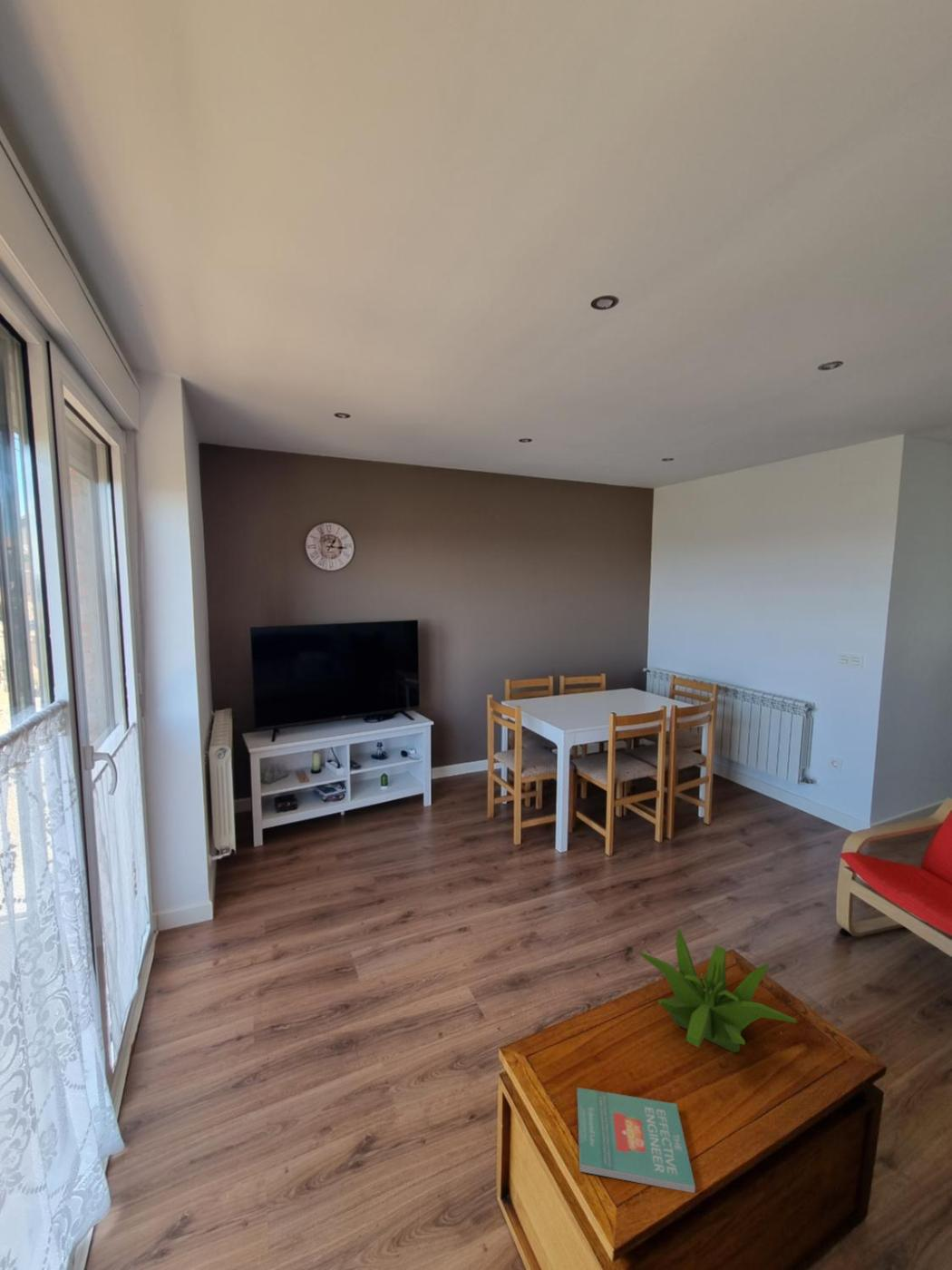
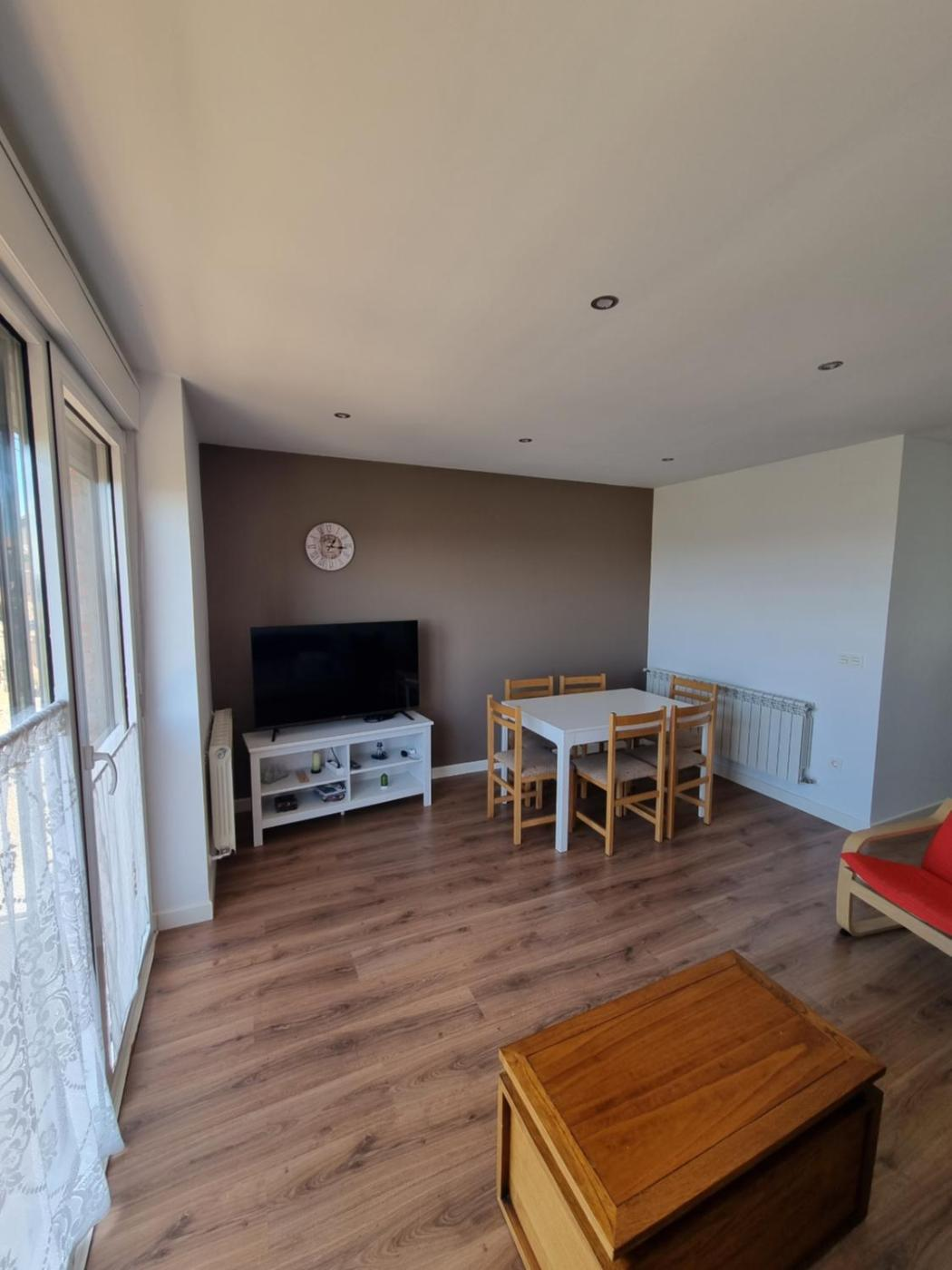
- book [577,1087,696,1194]
- plant [637,928,798,1053]
